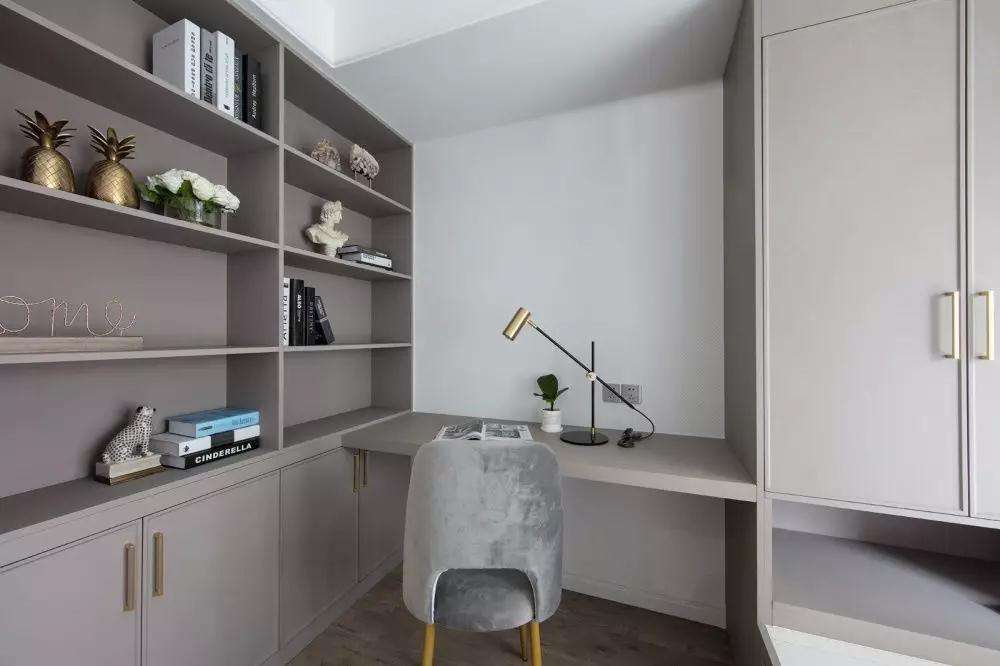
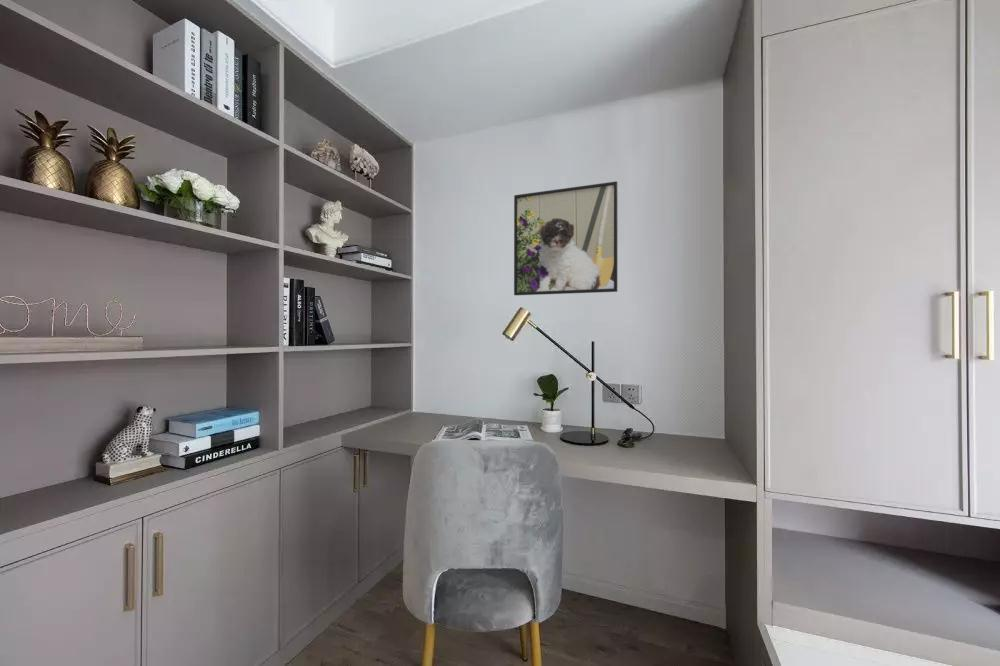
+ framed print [513,180,619,296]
